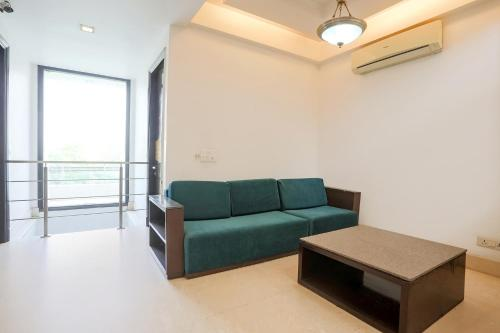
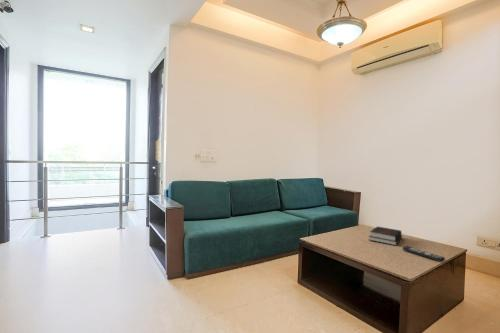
+ hardback book [368,225,403,246]
+ remote control [401,245,446,263]
